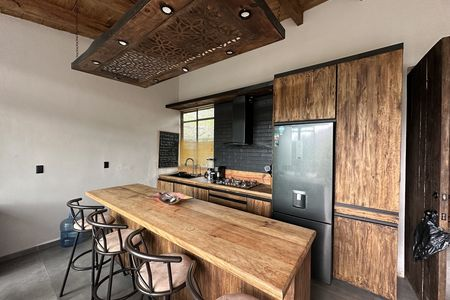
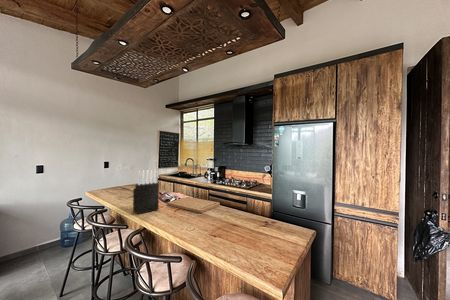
+ knife block [132,168,160,215]
+ cutting board [166,196,221,214]
